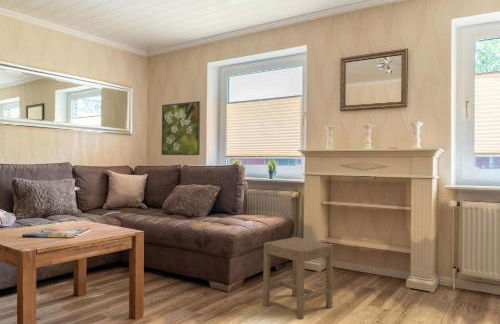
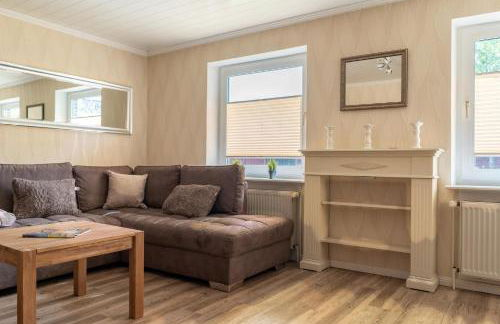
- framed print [161,100,201,156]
- stool [262,236,334,321]
